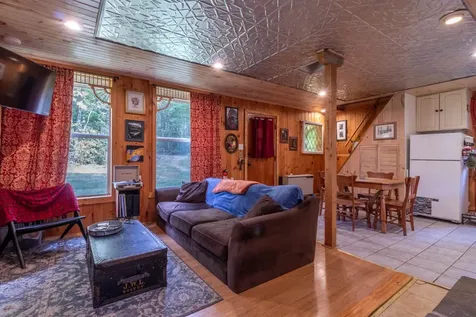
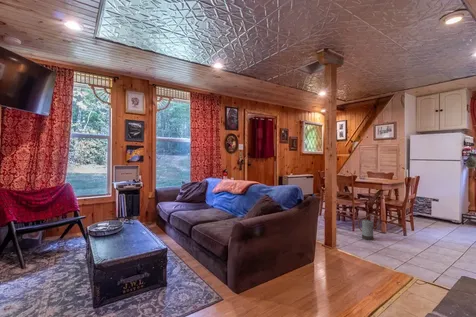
+ watering can [355,213,381,241]
